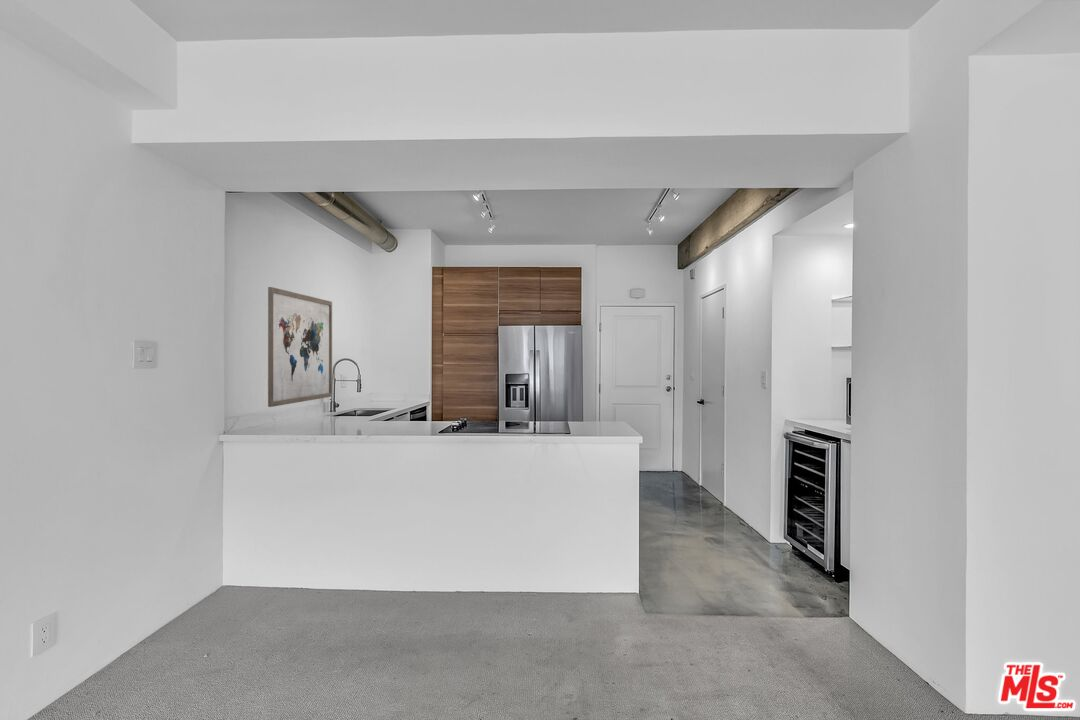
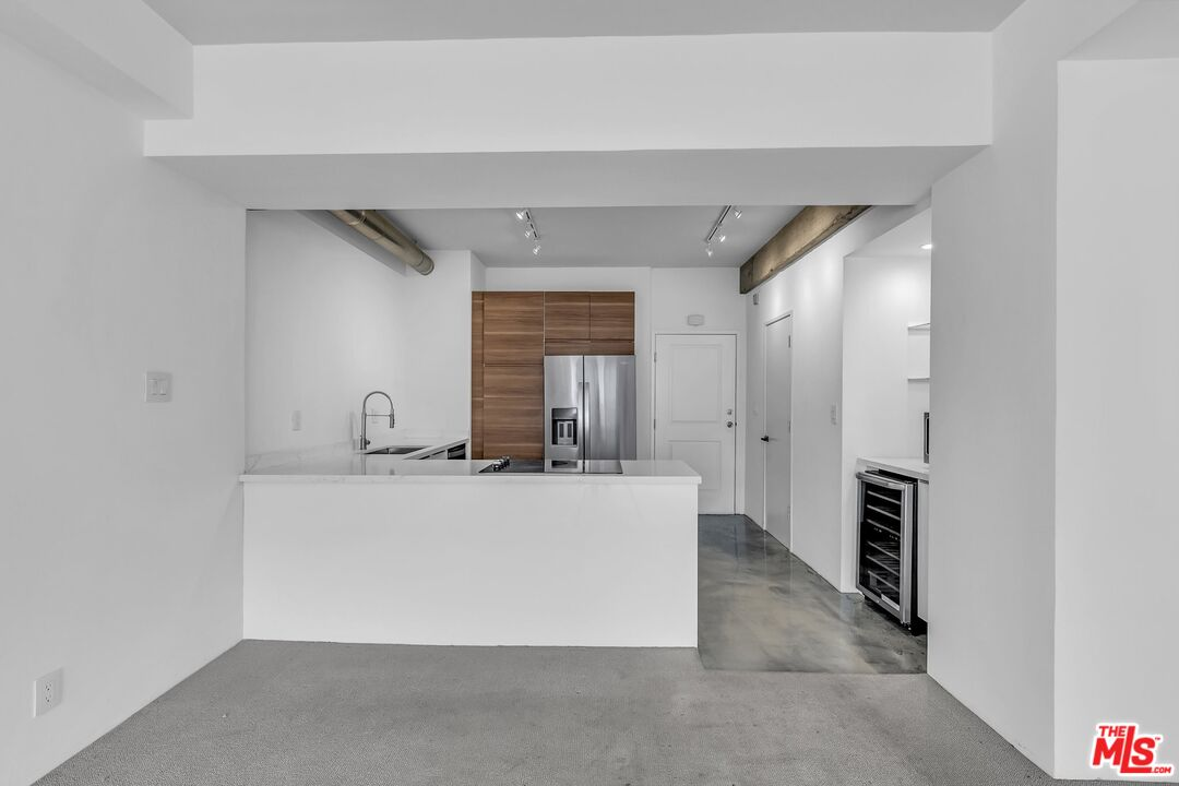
- wall art [267,286,333,408]
